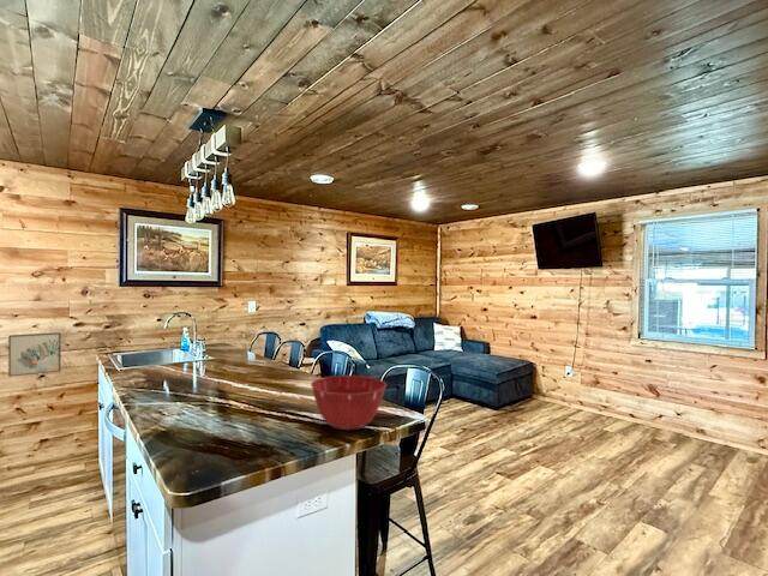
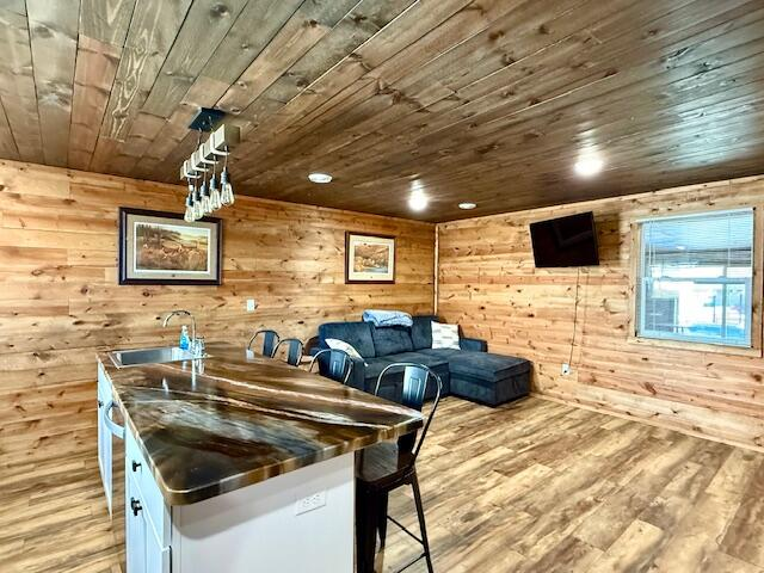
- wall art [7,331,62,378]
- mixing bowl [310,374,388,431]
